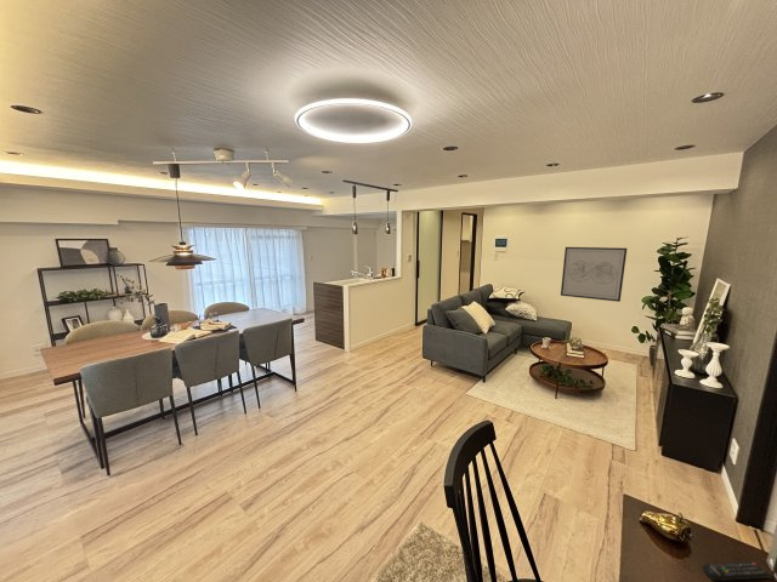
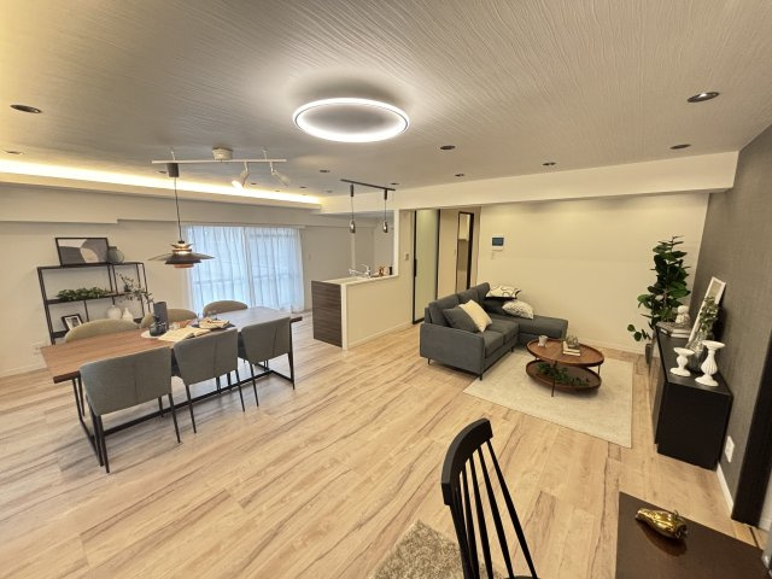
- remote control [702,560,773,582]
- wall art [560,246,628,303]
